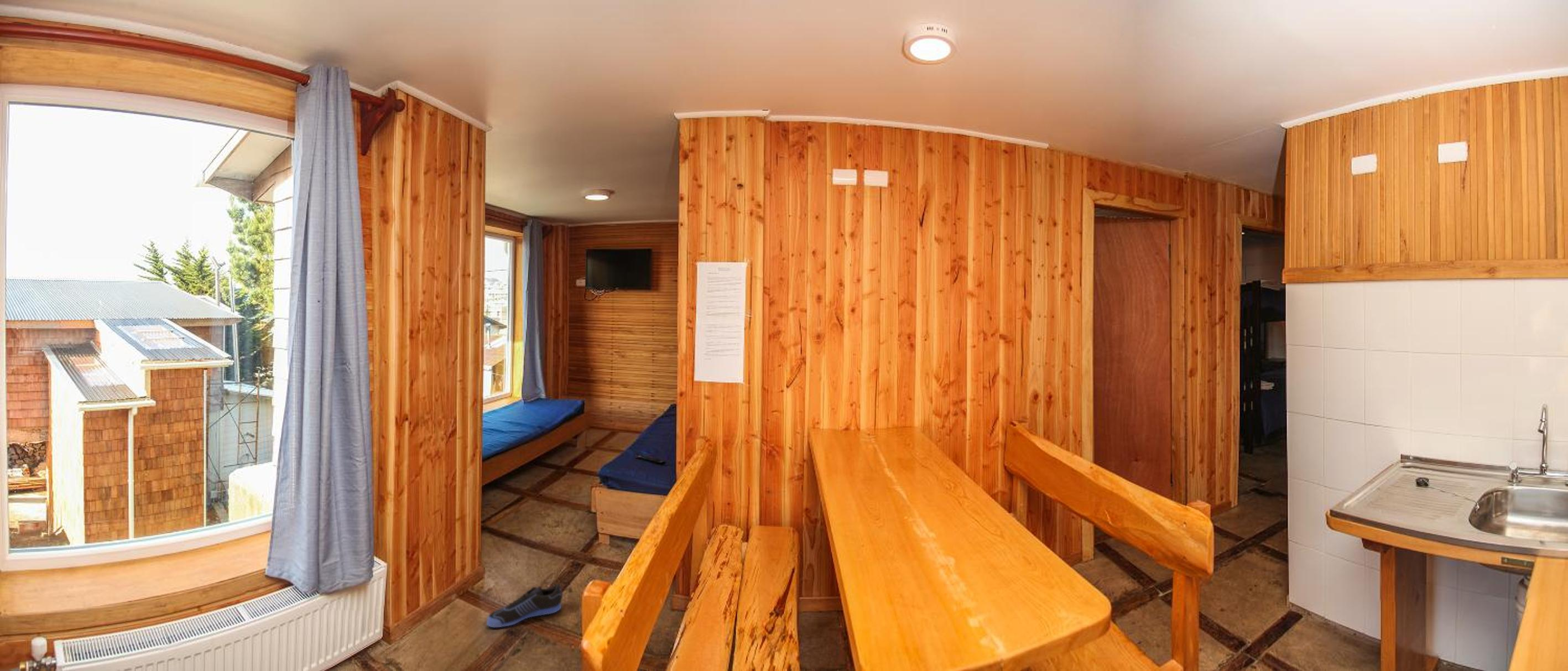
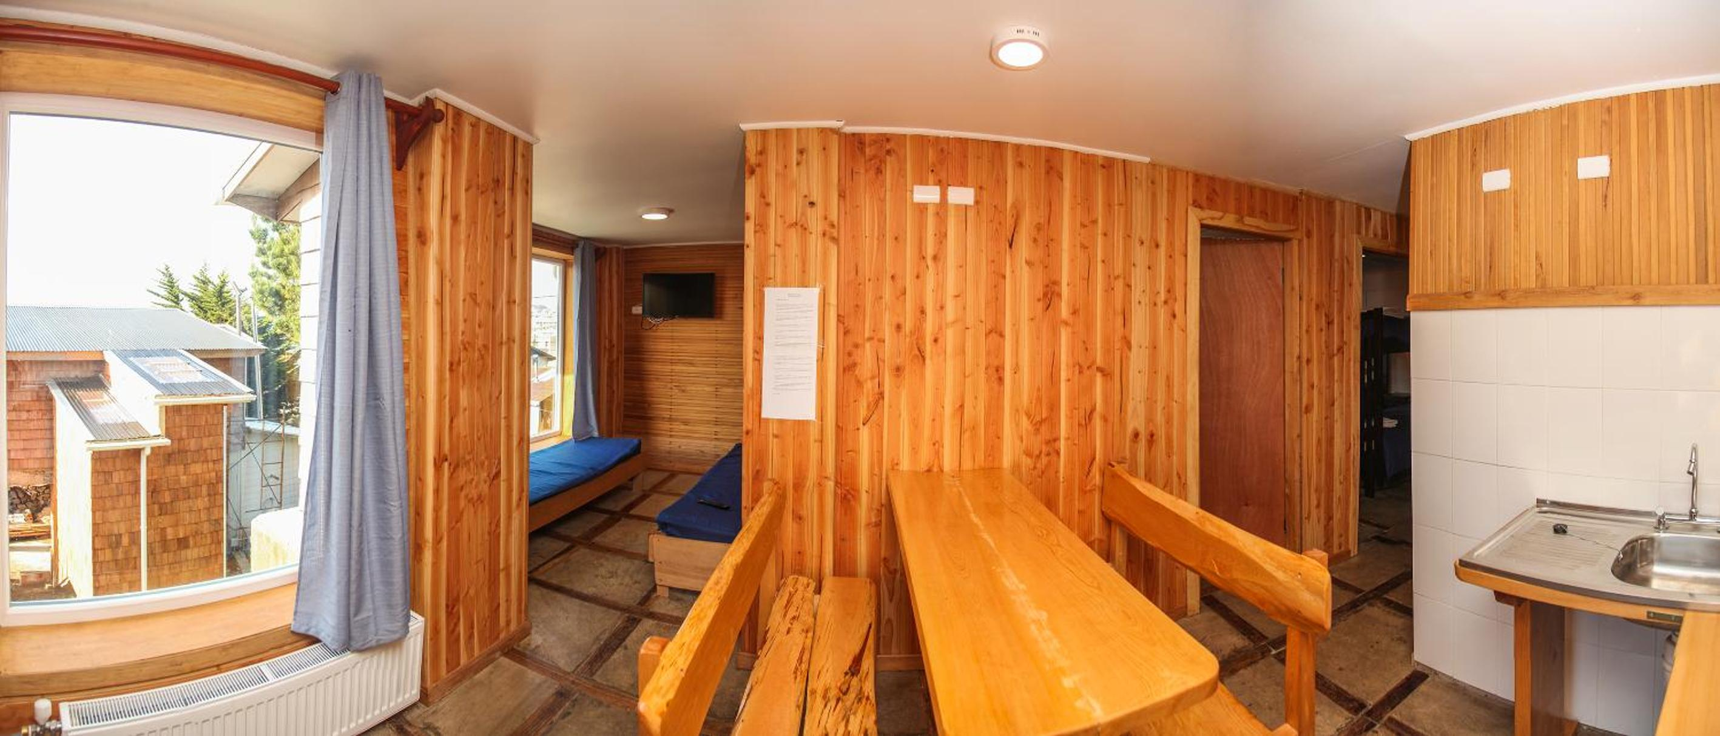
- sneaker [486,582,563,628]
